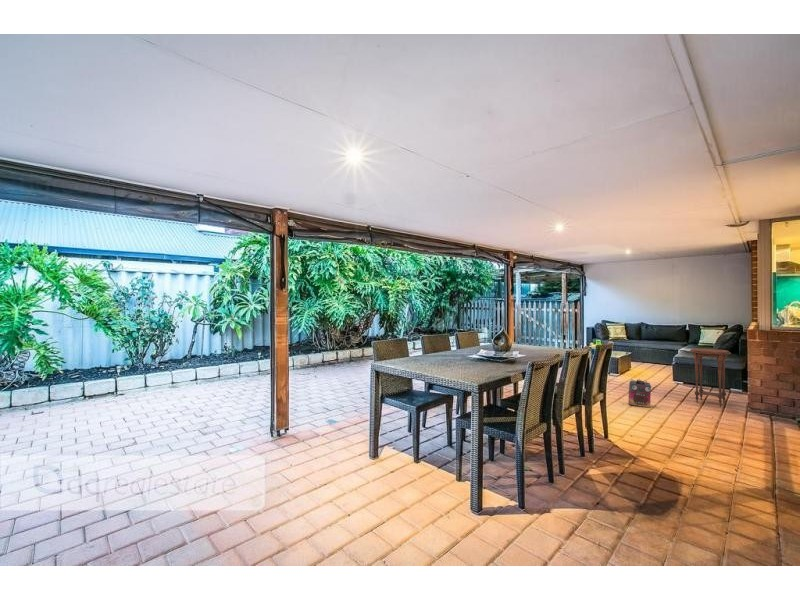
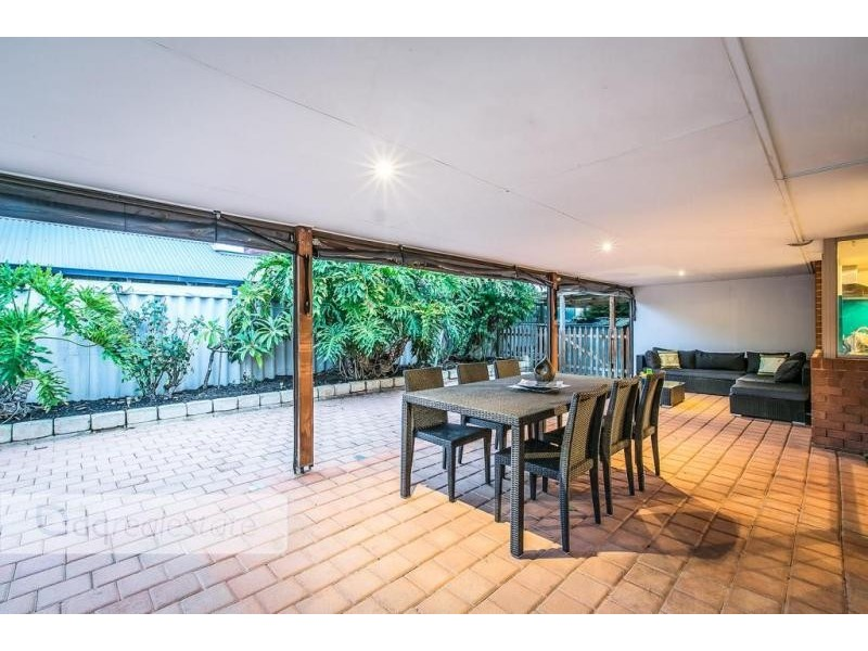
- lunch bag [628,378,652,408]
- side table [689,348,732,408]
